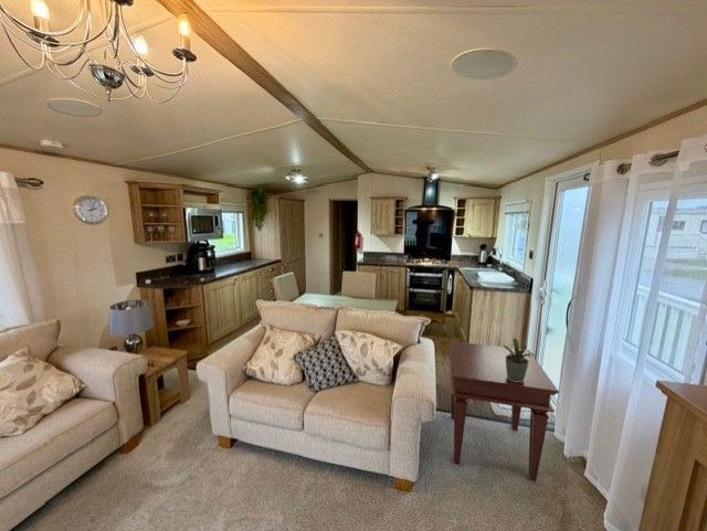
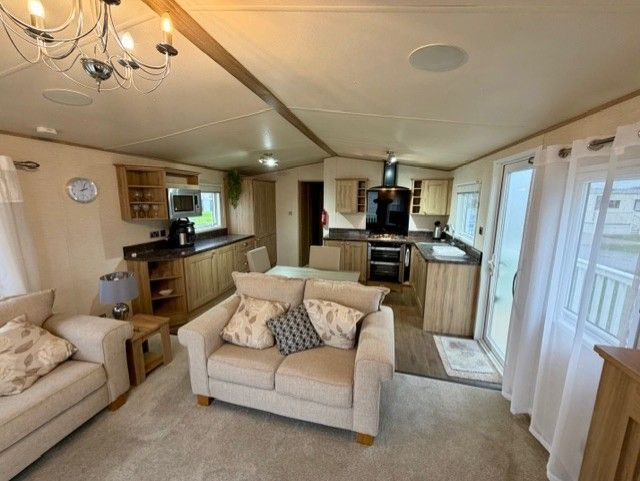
- side table [447,340,560,481]
- potted plant [502,337,537,382]
